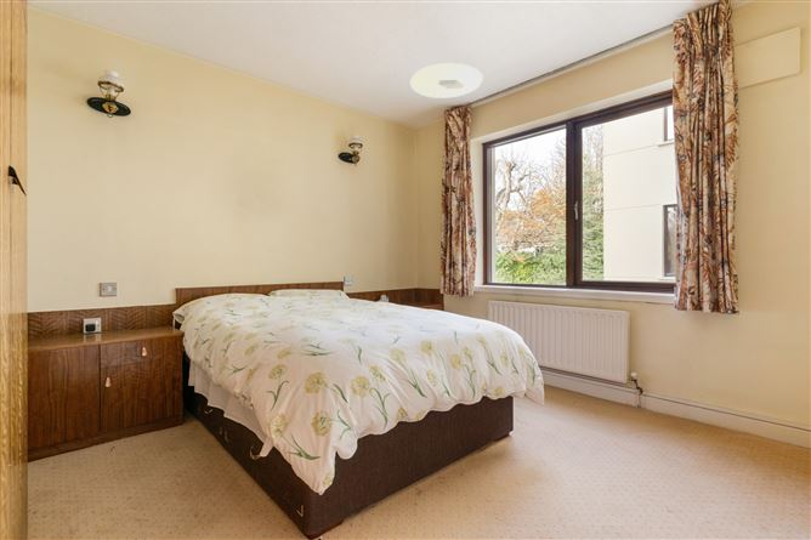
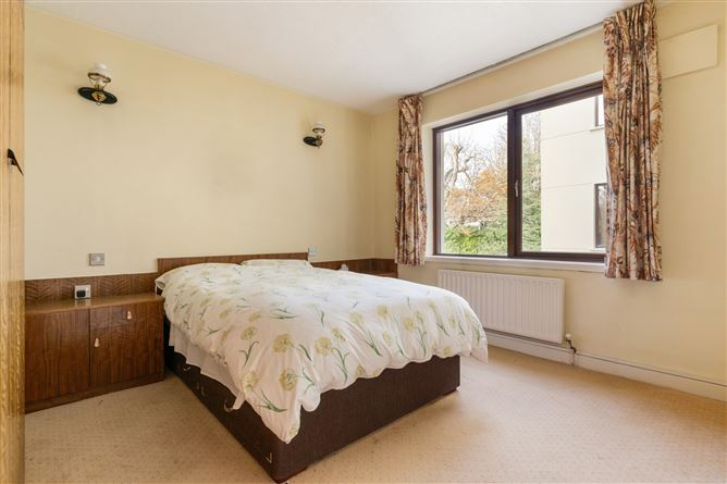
- ceiling light [409,62,484,100]
